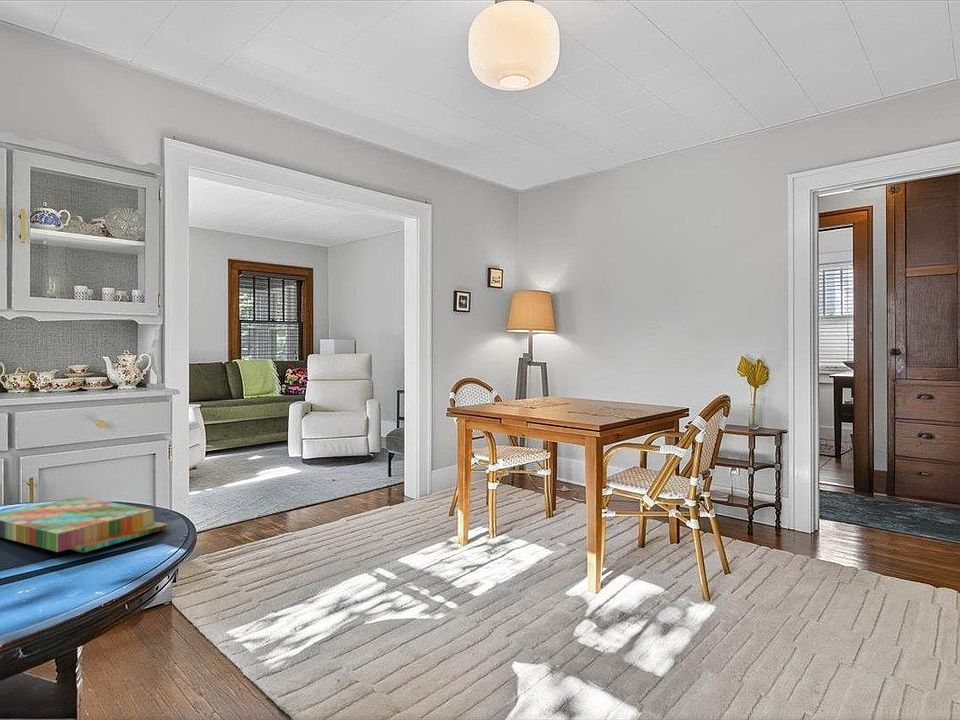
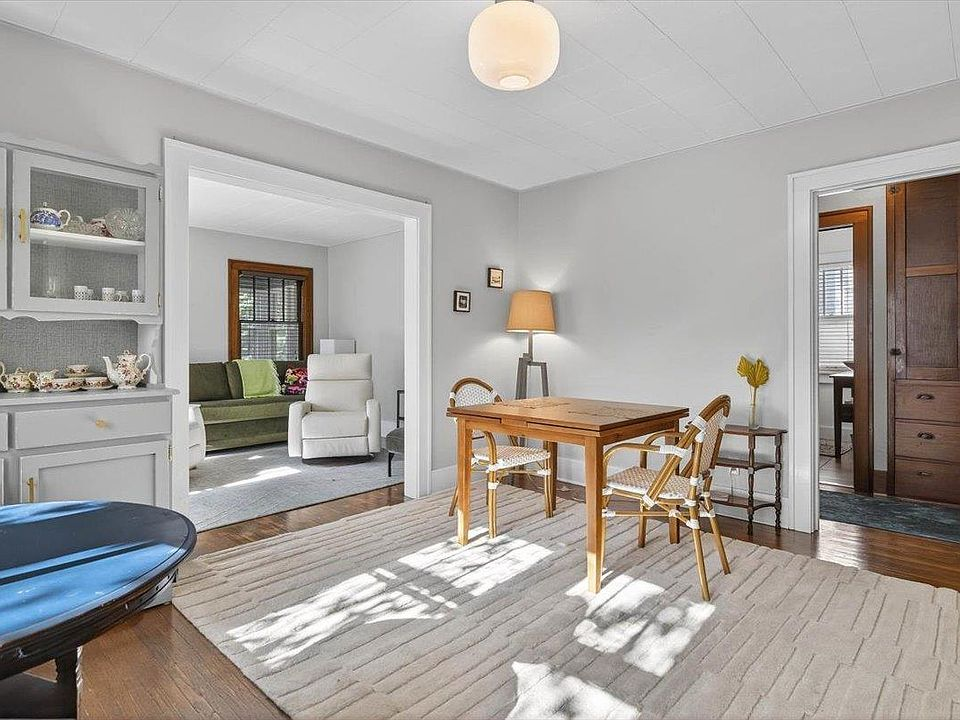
- board game [0,496,169,554]
